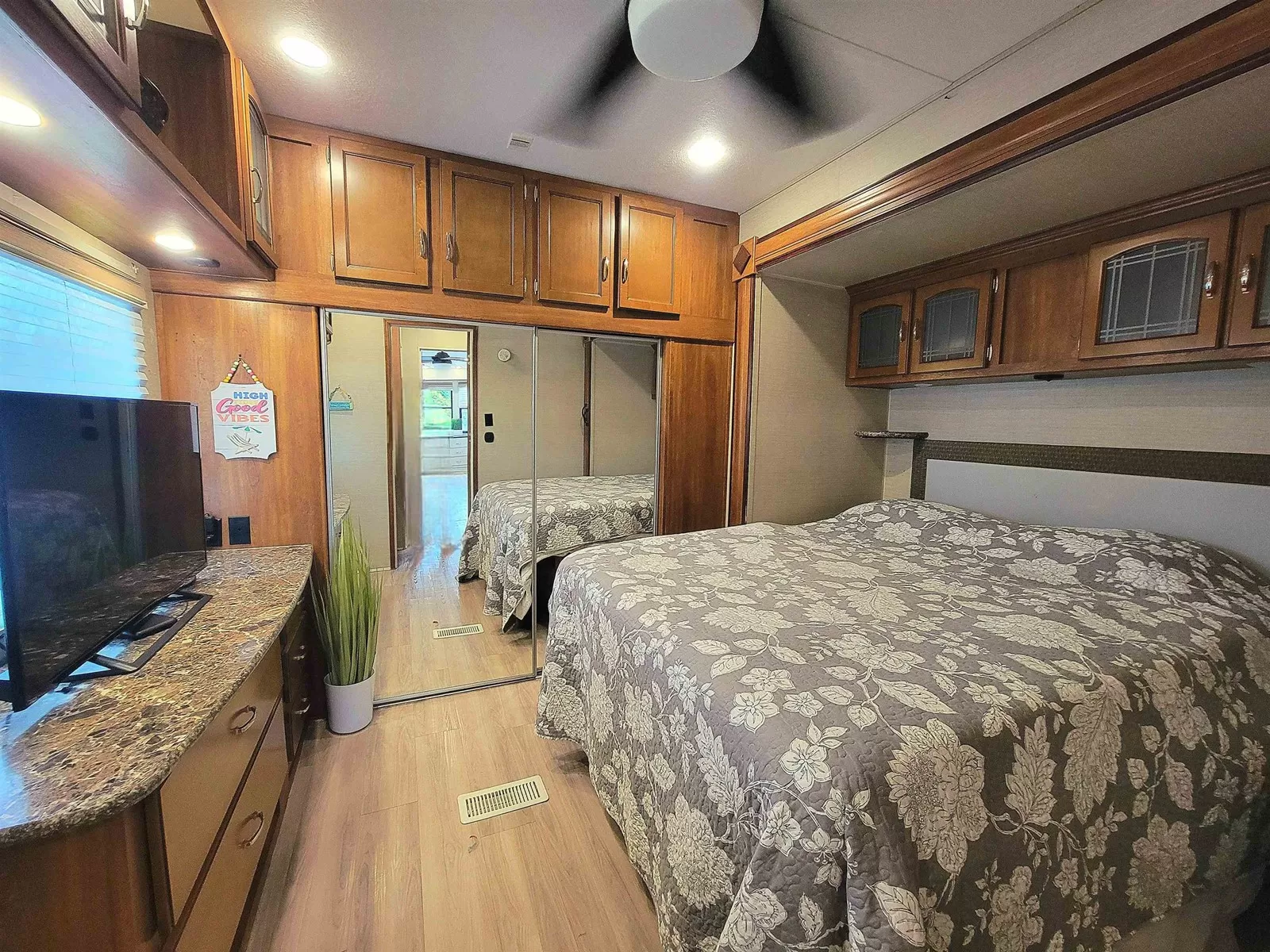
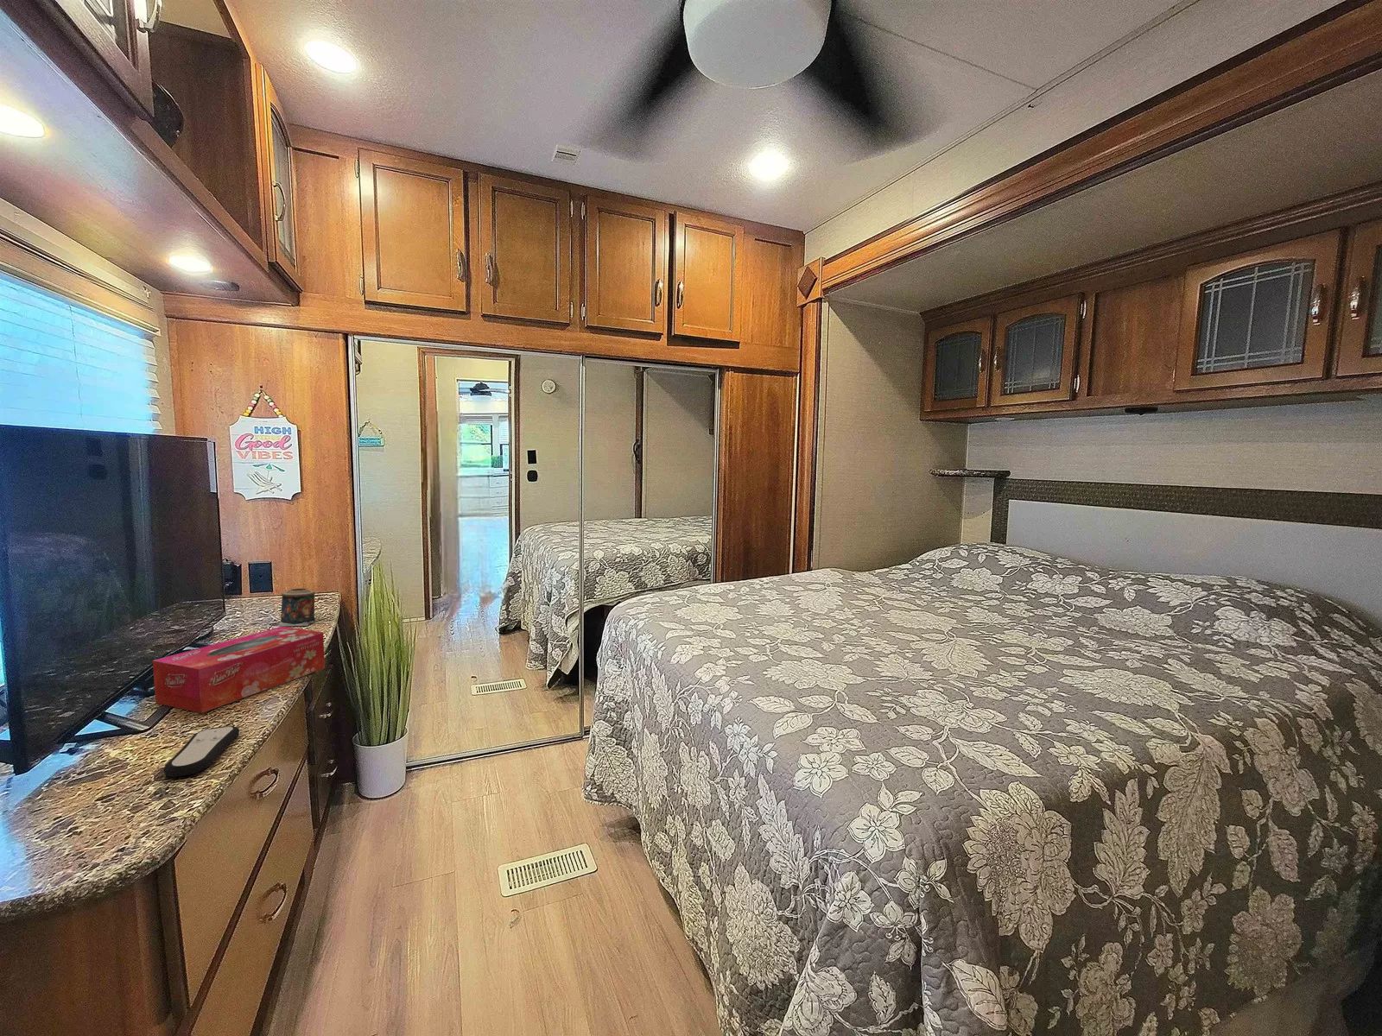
+ tissue box [152,626,325,714]
+ candle [279,588,317,627]
+ remote control [162,725,240,778]
